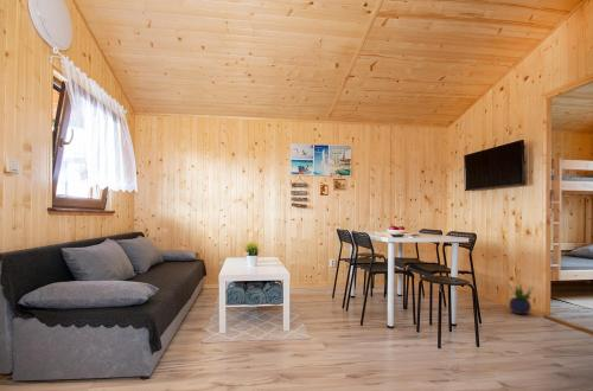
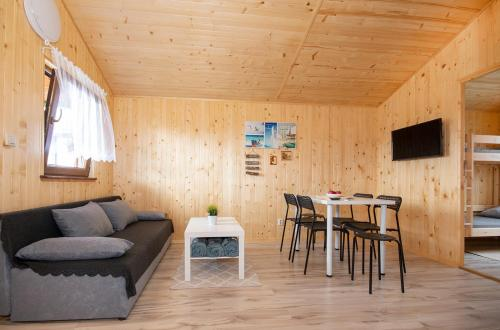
- potted plant [506,282,534,315]
